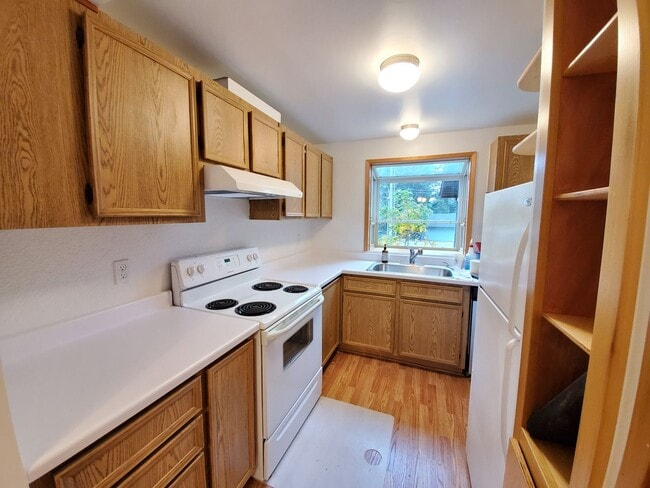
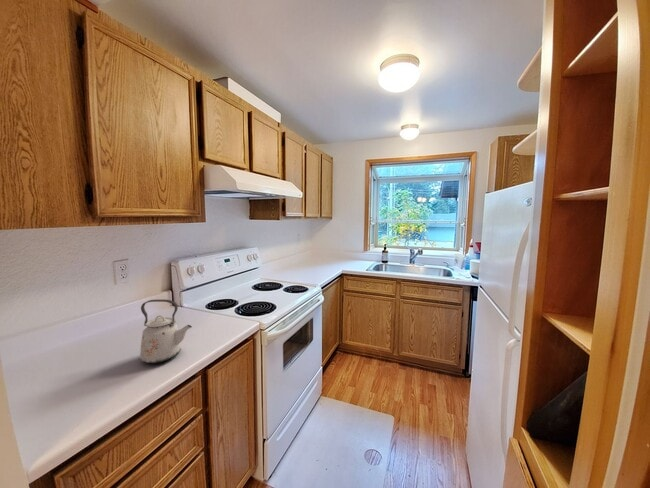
+ kettle [139,299,193,364]
